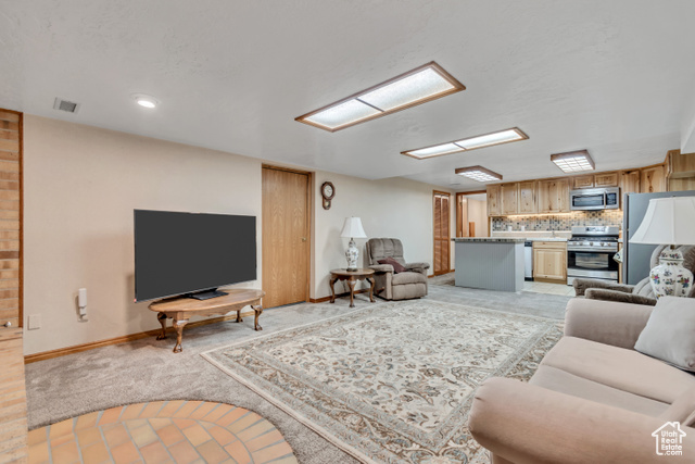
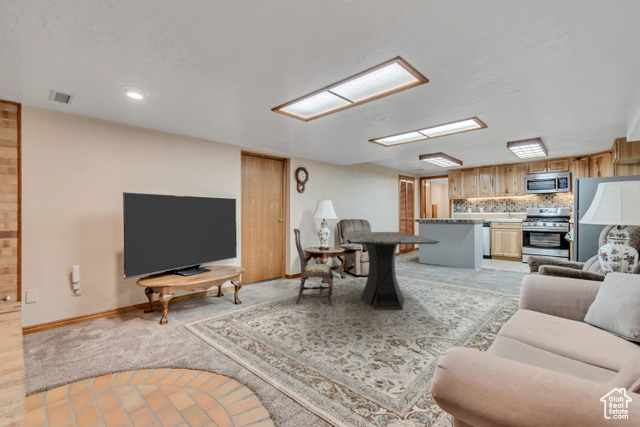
+ dining table [343,231,441,310]
+ dining chair [293,228,334,307]
